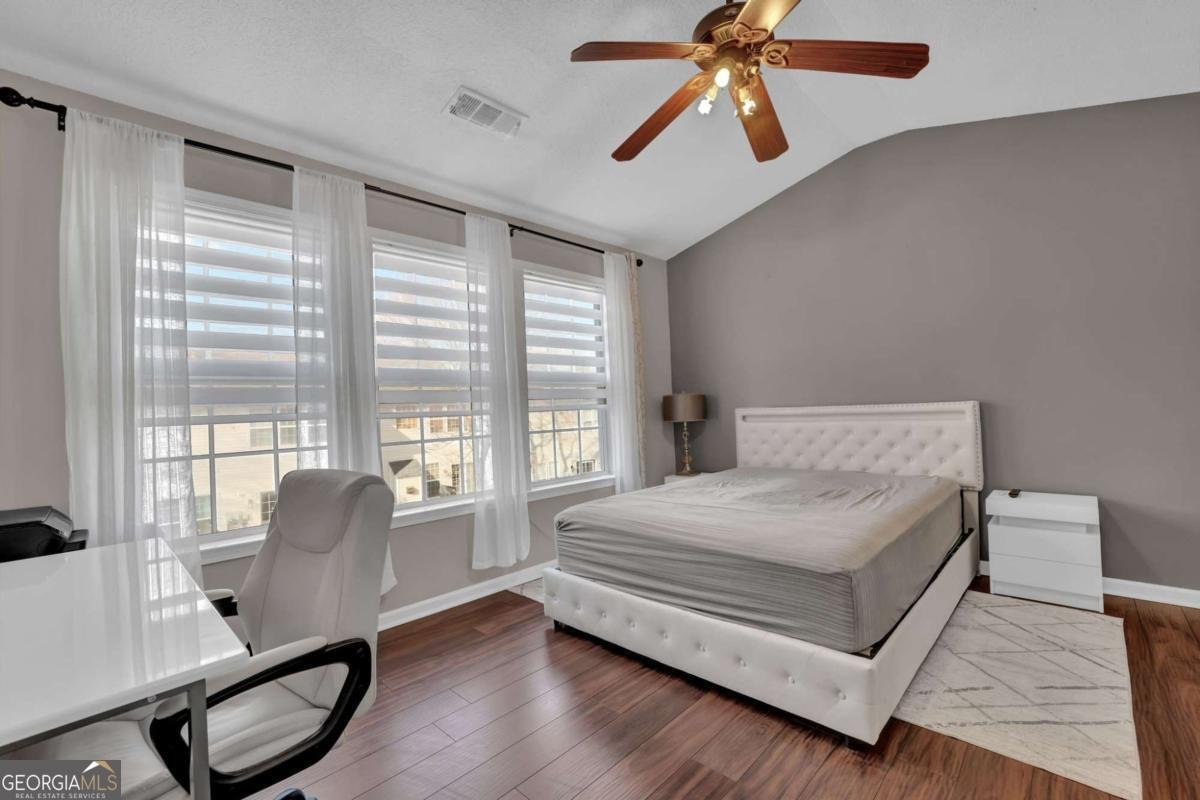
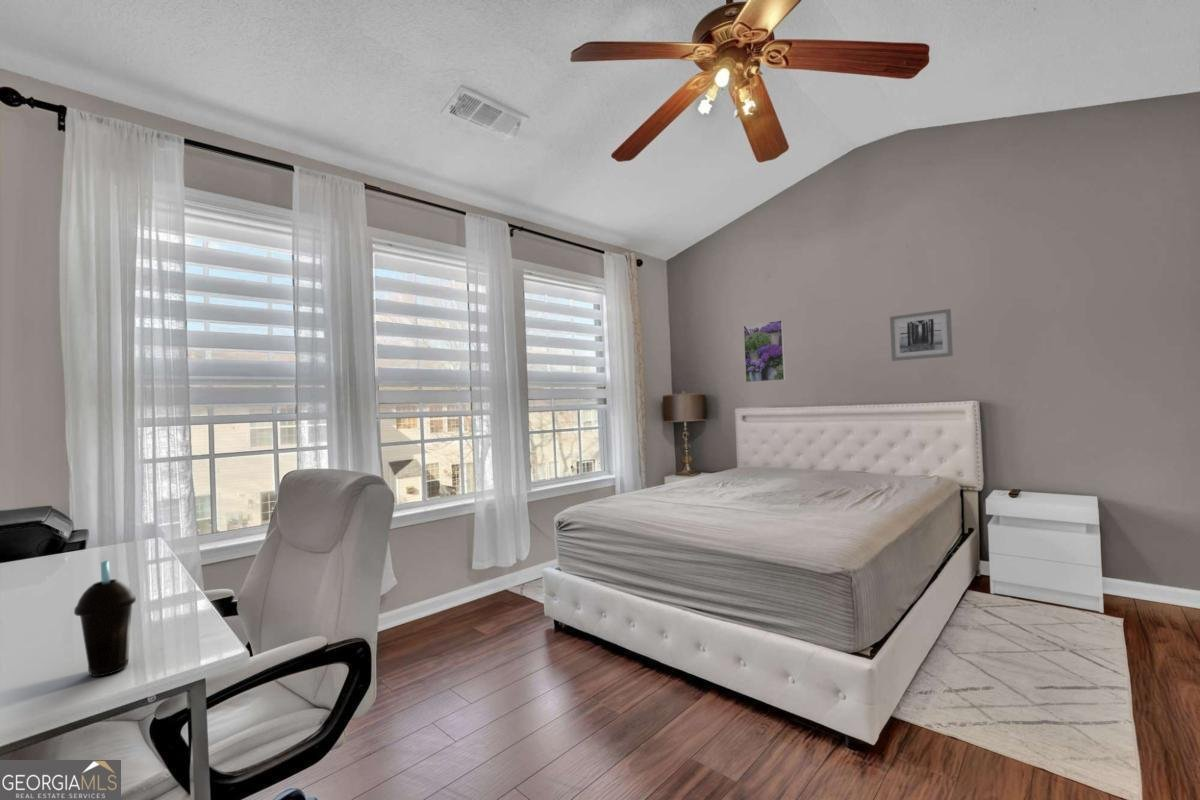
+ wall art [889,308,954,362]
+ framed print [742,319,787,384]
+ cup [73,560,137,677]
